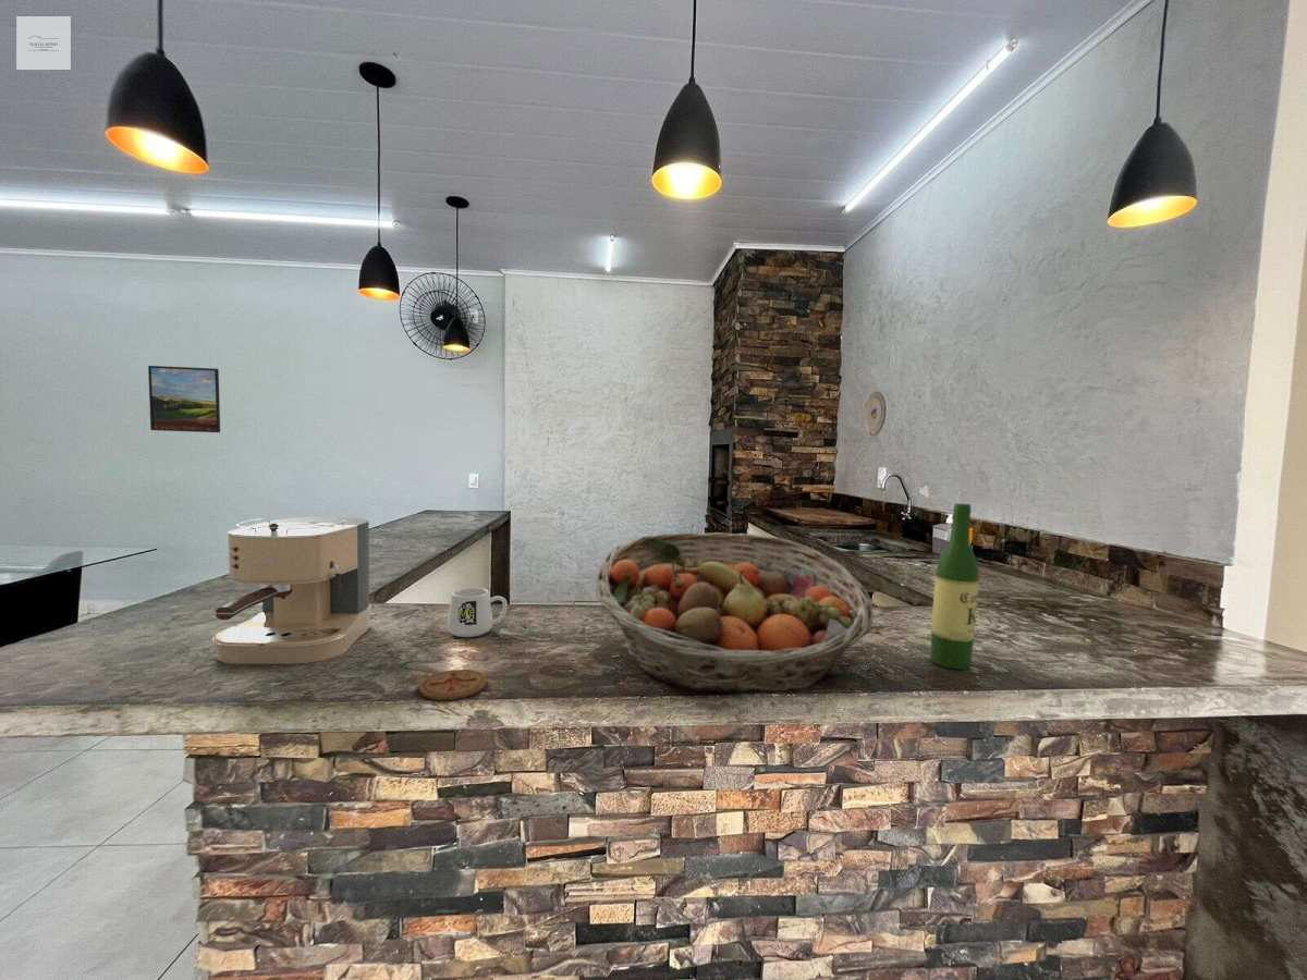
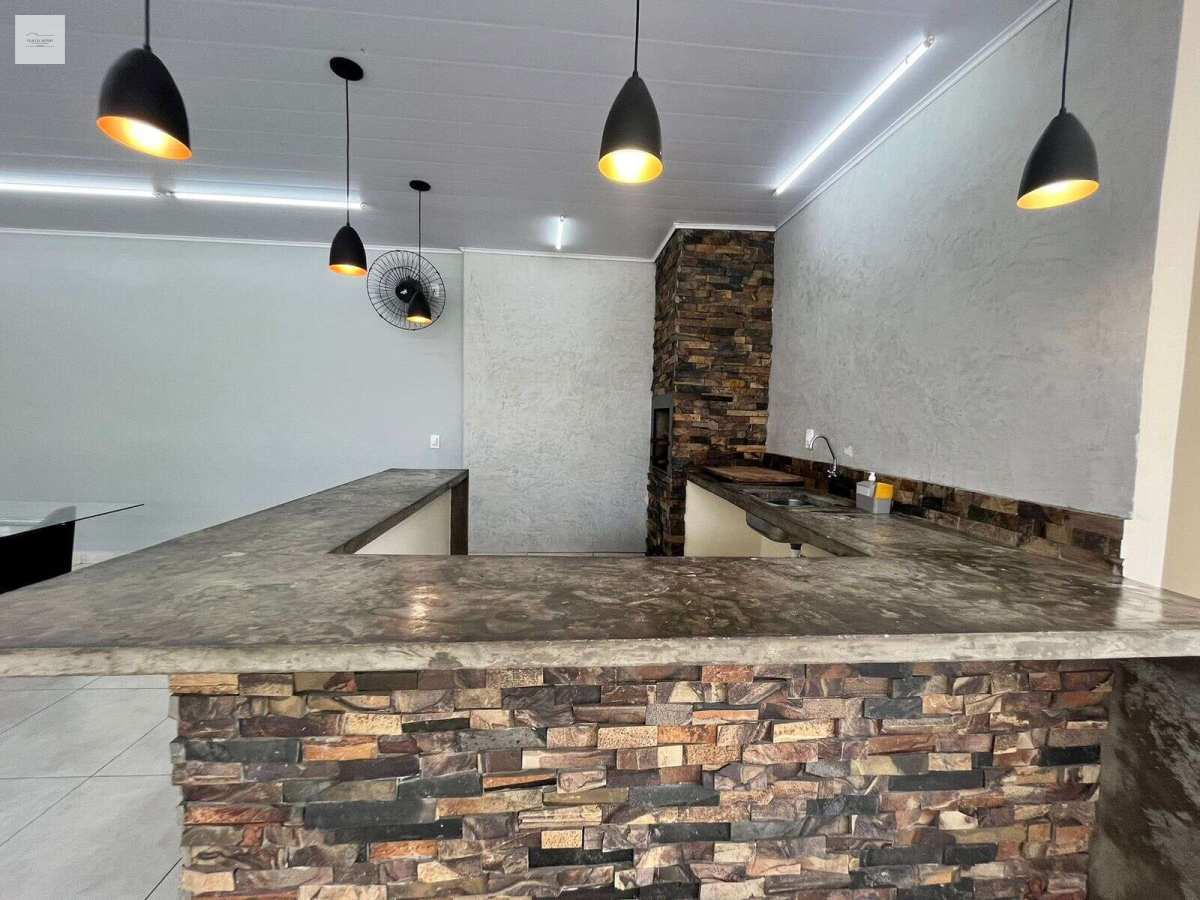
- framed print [147,365,221,433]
- plate [863,389,889,438]
- fruit basket [595,531,875,694]
- wine bottle [929,502,980,671]
- coffee maker [211,516,372,665]
- coaster [418,669,488,701]
- mug [447,587,509,638]
